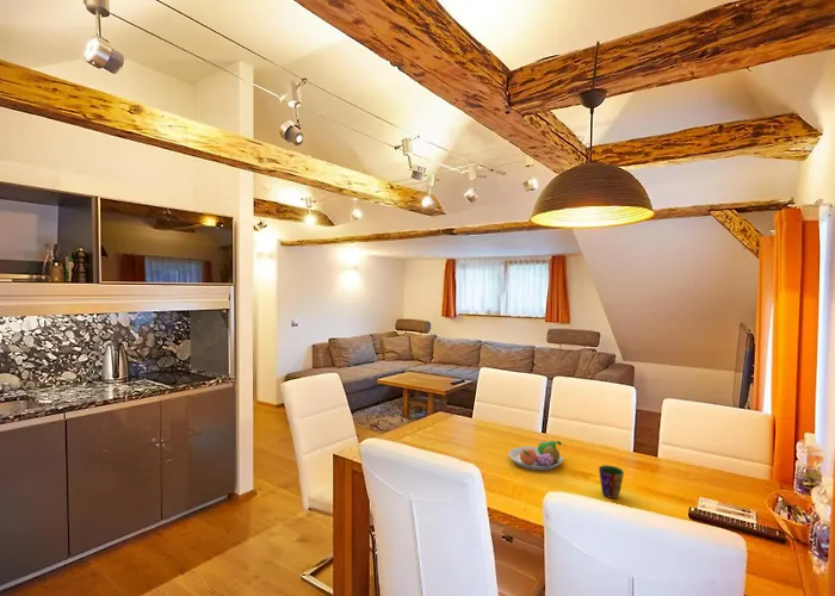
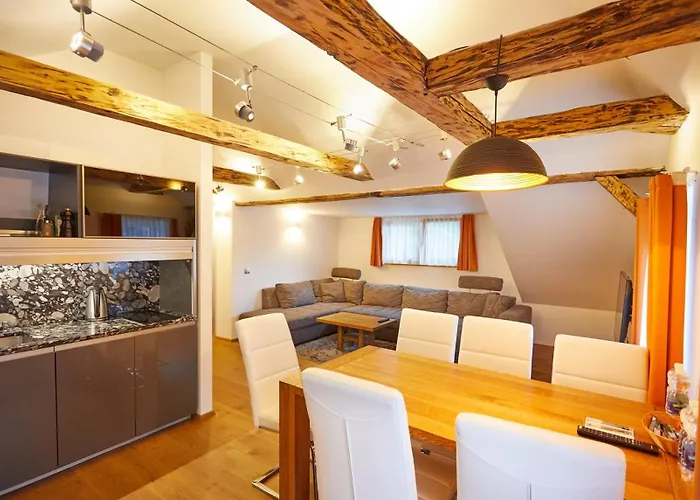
- cup [598,464,625,499]
- fruit bowl [507,440,564,471]
